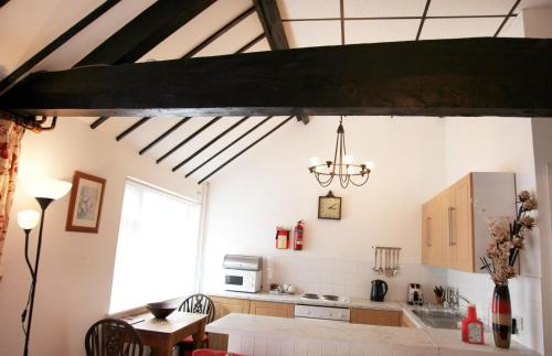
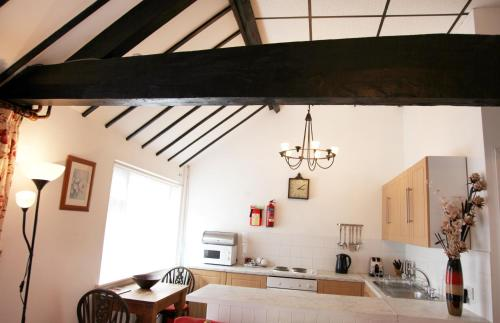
- soap bottle [460,302,486,345]
